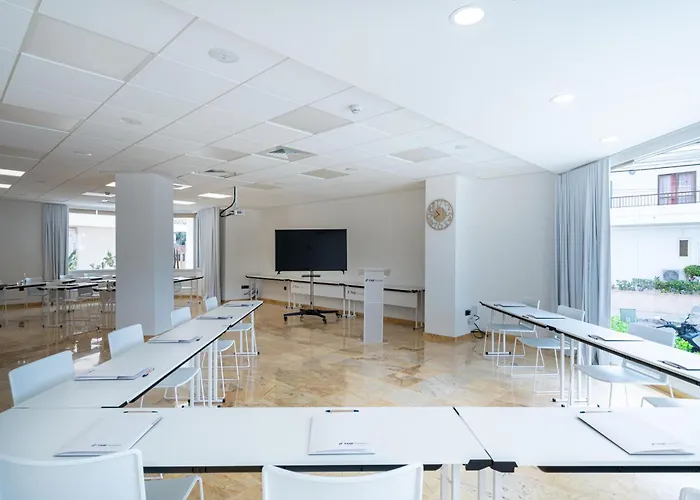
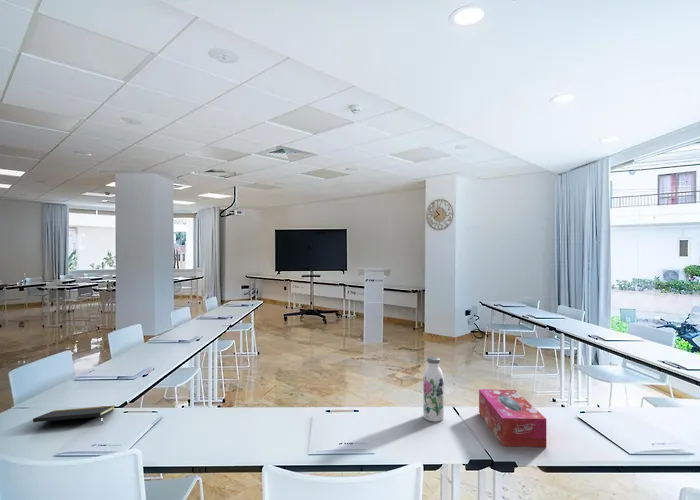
+ notepad [32,404,116,425]
+ tissue box [478,388,547,448]
+ water bottle [422,356,445,423]
